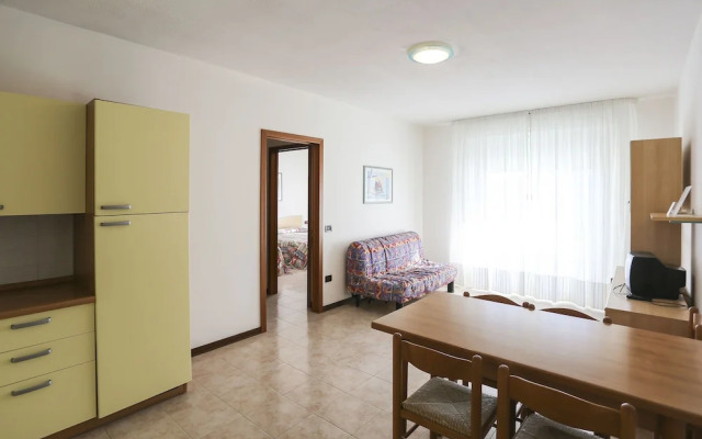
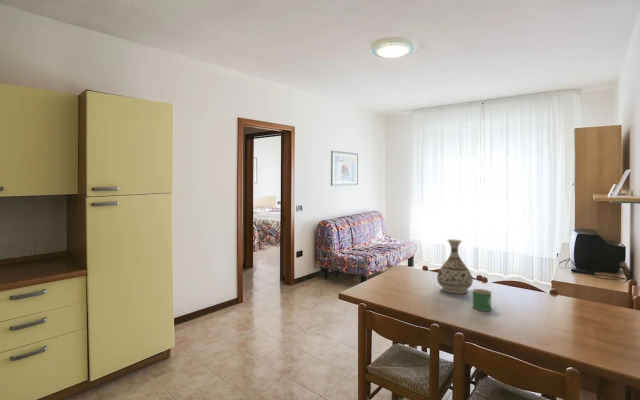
+ vase [436,238,474,295]
+ mug [471,288,493,312]
